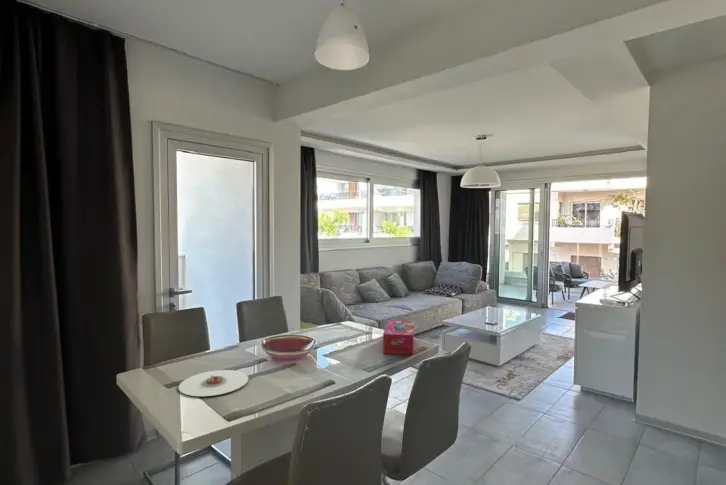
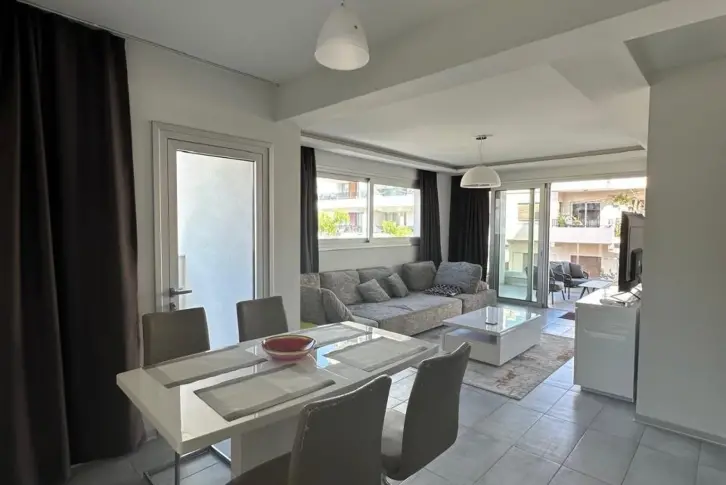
- plate [178,369,250,397]
- tissue box [382,319,415,356]
